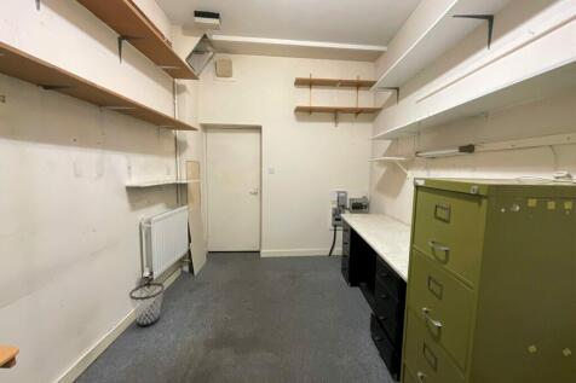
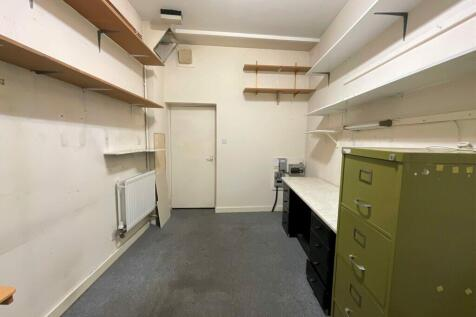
- wastebasket [128,282,166,327]
